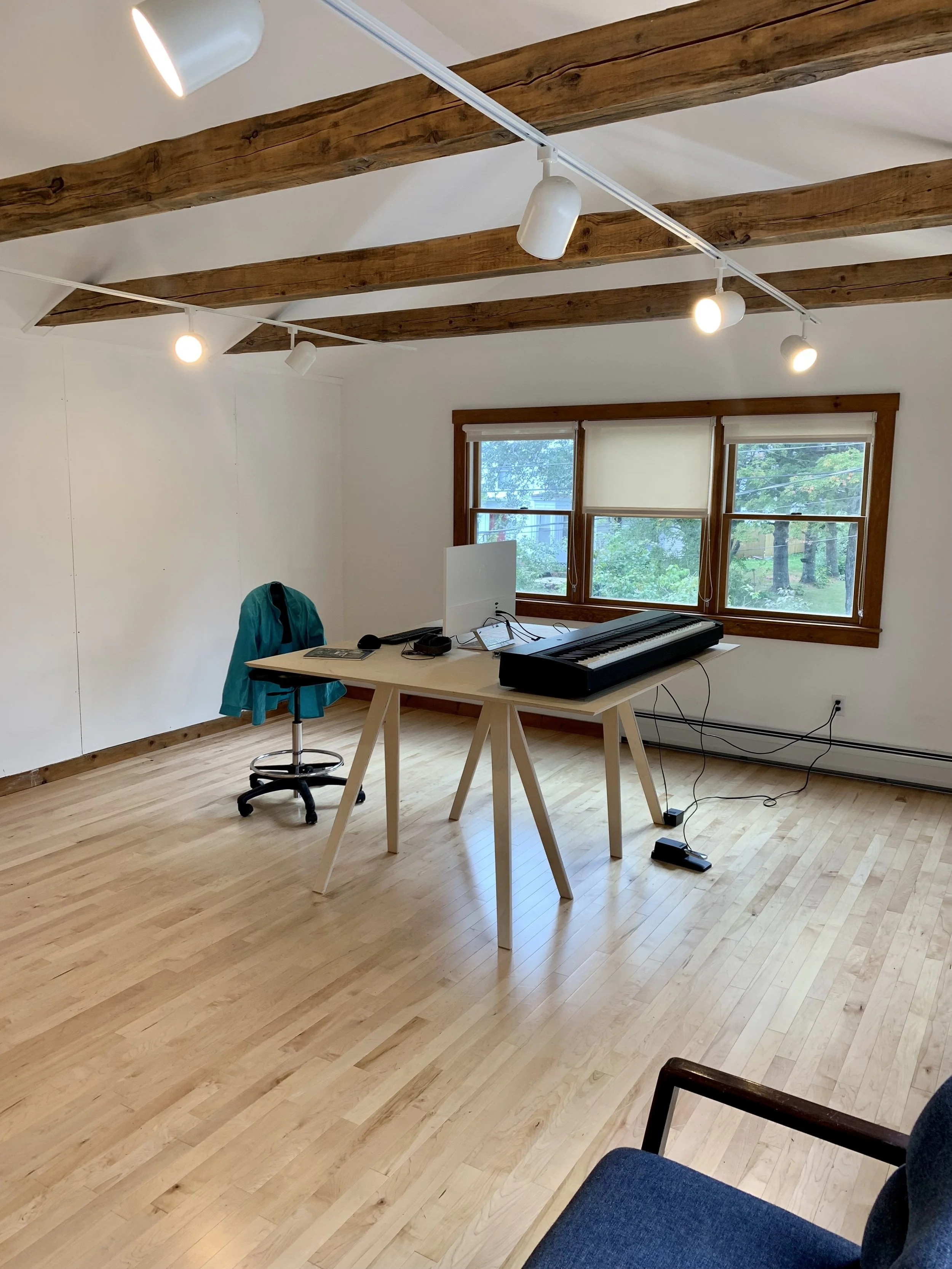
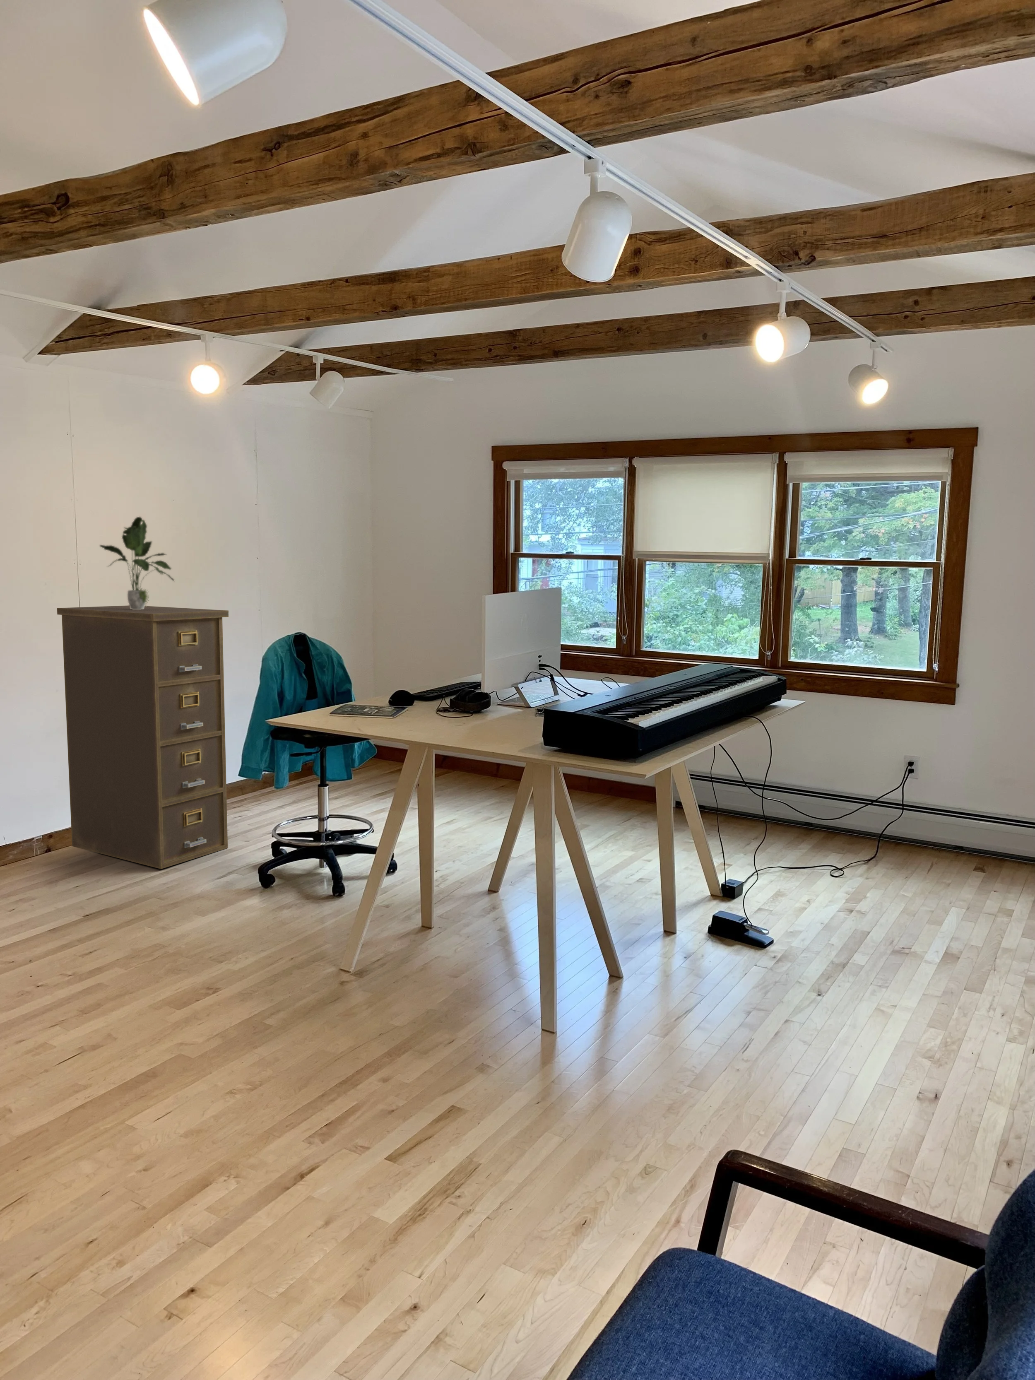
+ filing cabinet [57,605,229,870]
+ potted plant [99,515,175,609]
